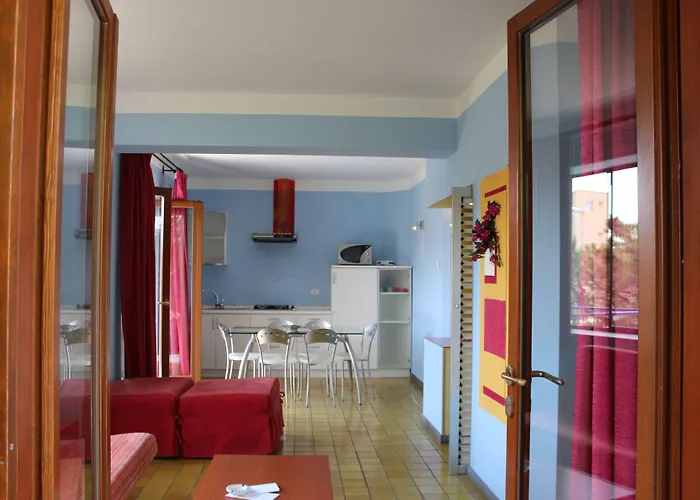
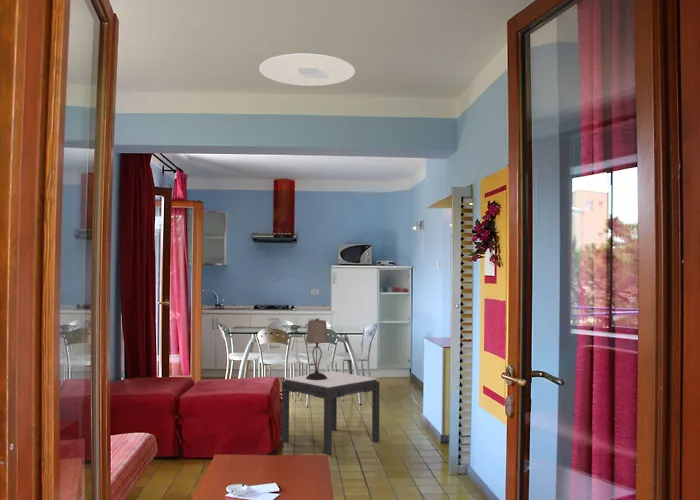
+ table lamp [305,318,329,380]
+ ceiling light [258,53,356,87]
+ side table [281,371,380,456]
